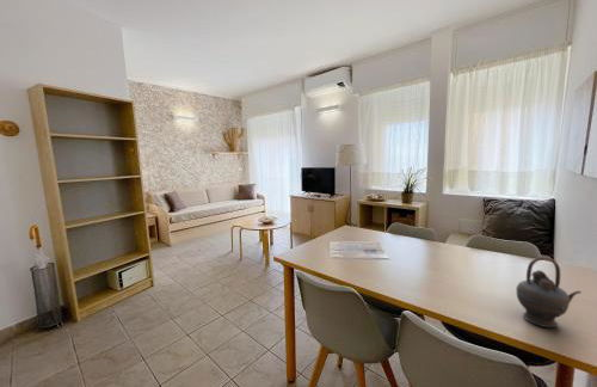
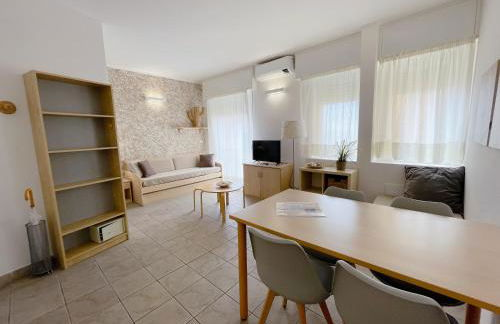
- teapot [515,256,583,328]
